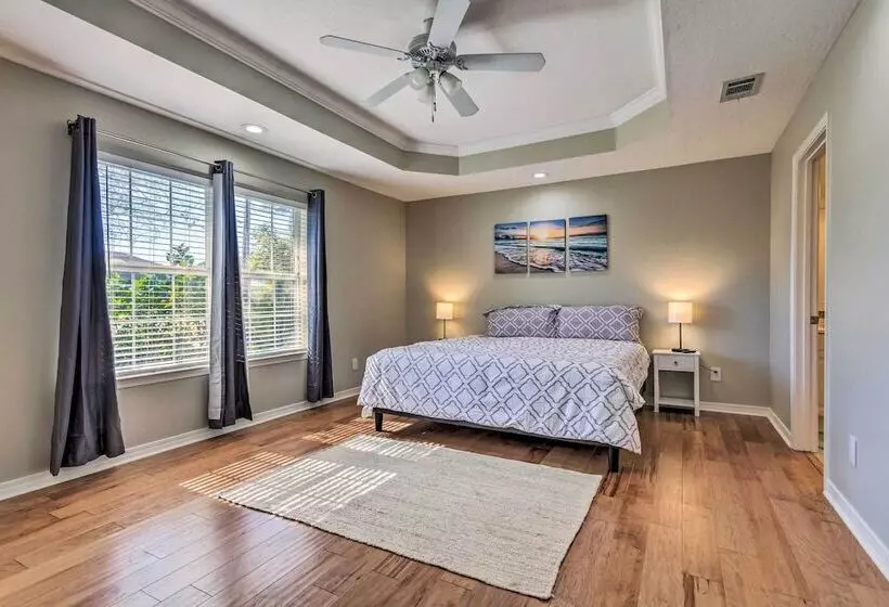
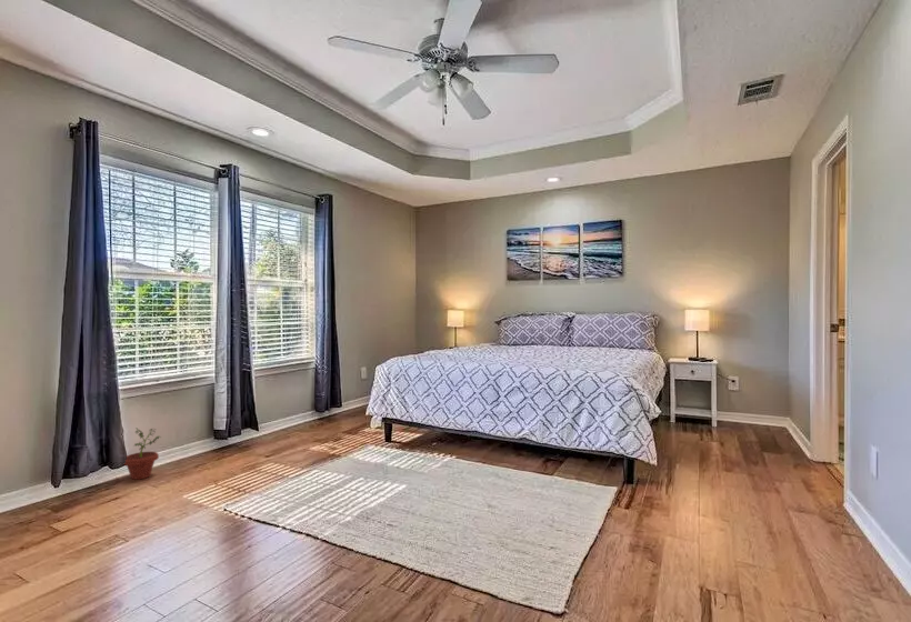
+ potted plant [123,427,162,481]
